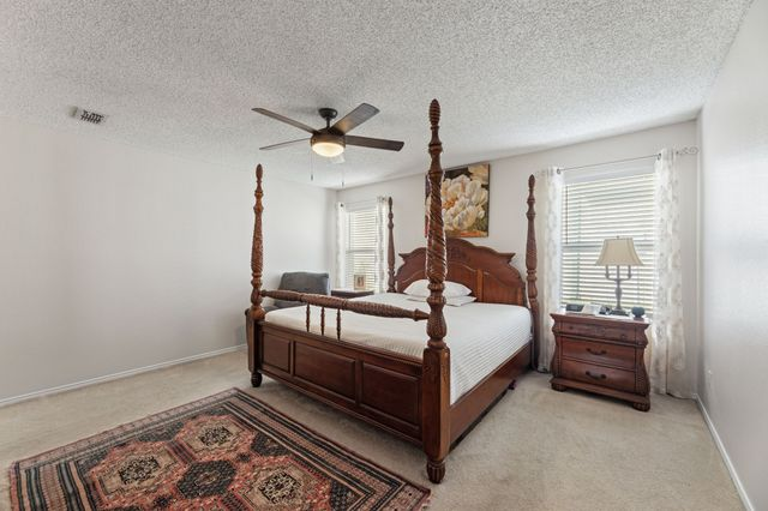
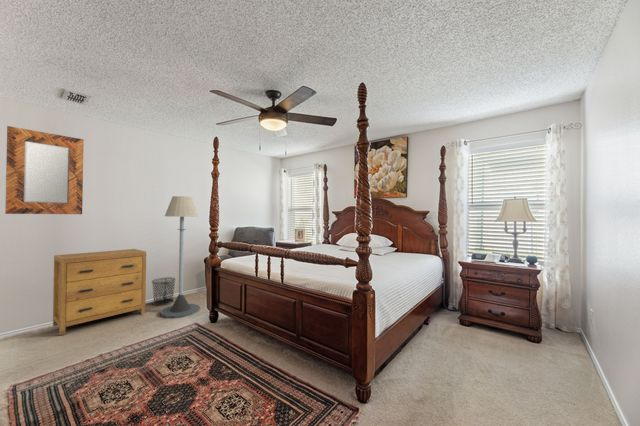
+ dresser [52,248,147,336]
+ waste bin [151,277,177,306]
+ home mirror [4,125,85,215]
+ floor lamp [159,195,201,319]
